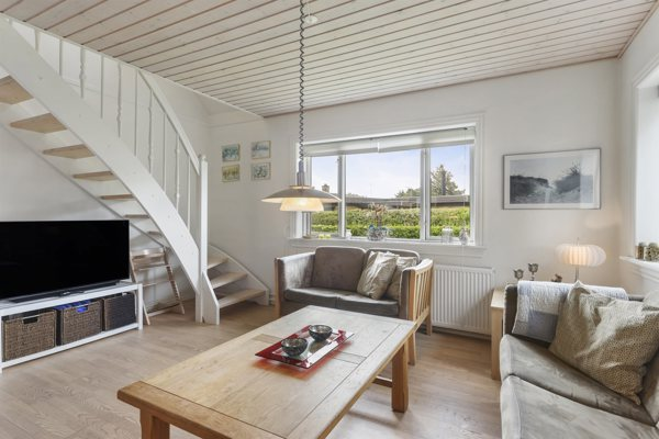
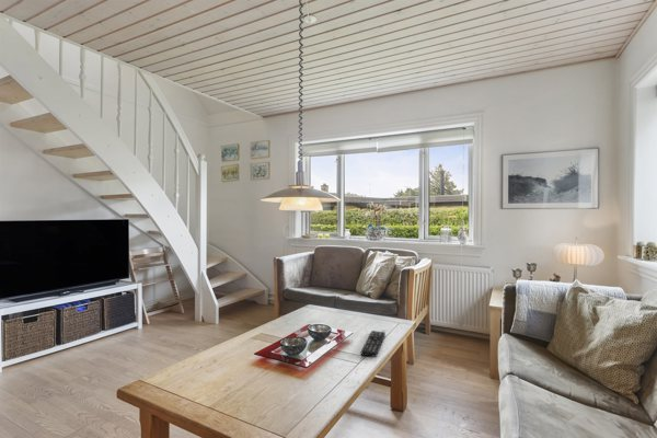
+ remote control [360,330,387,358]
